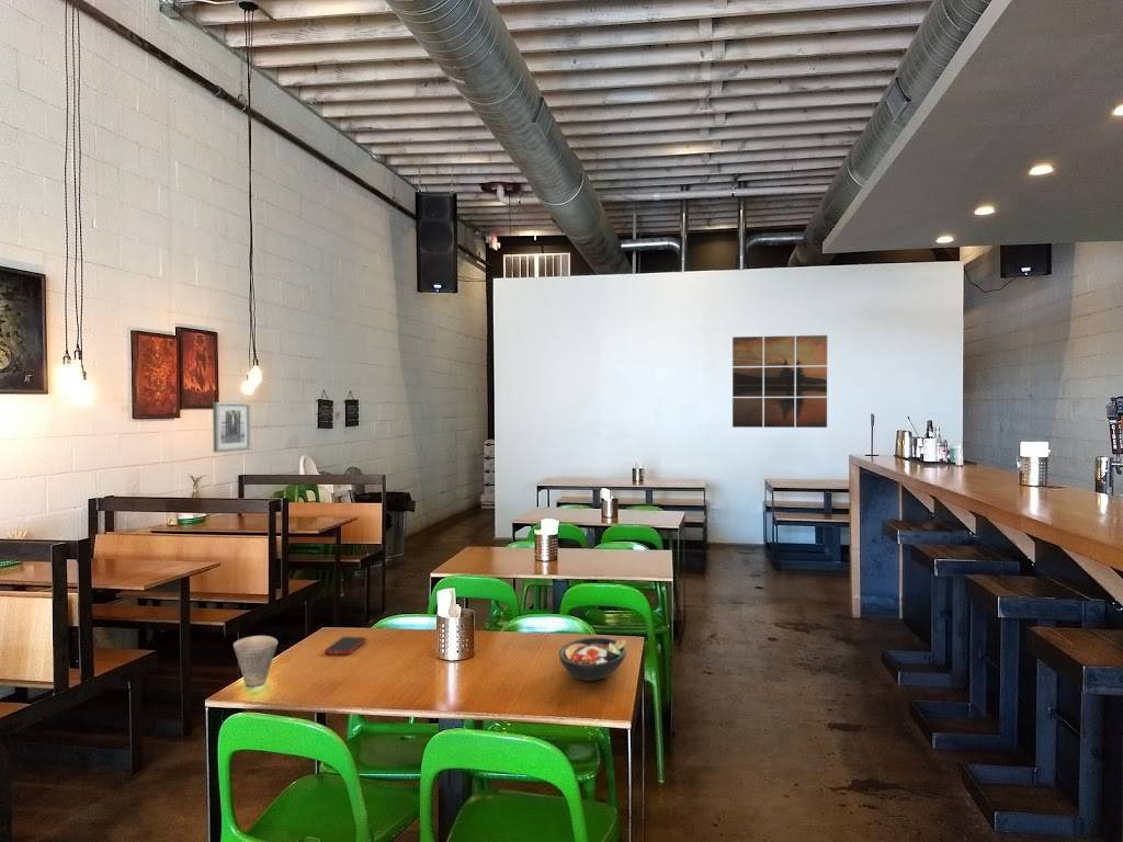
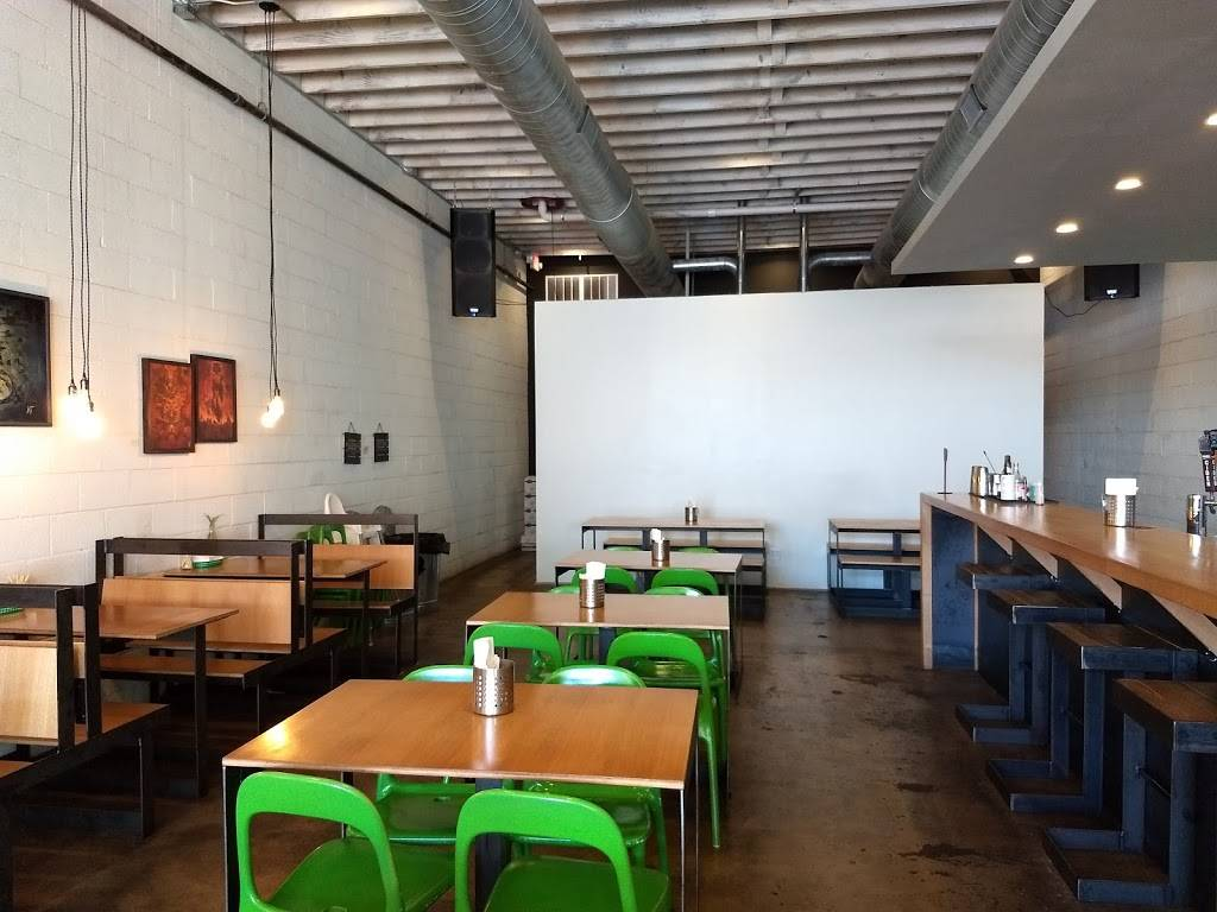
- cell phone [324,636,367,656]
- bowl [558,636,627,682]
- wall art [731,334,828,429]
- cup [232,635,279,687]
- wall art [212,401,251,454]
